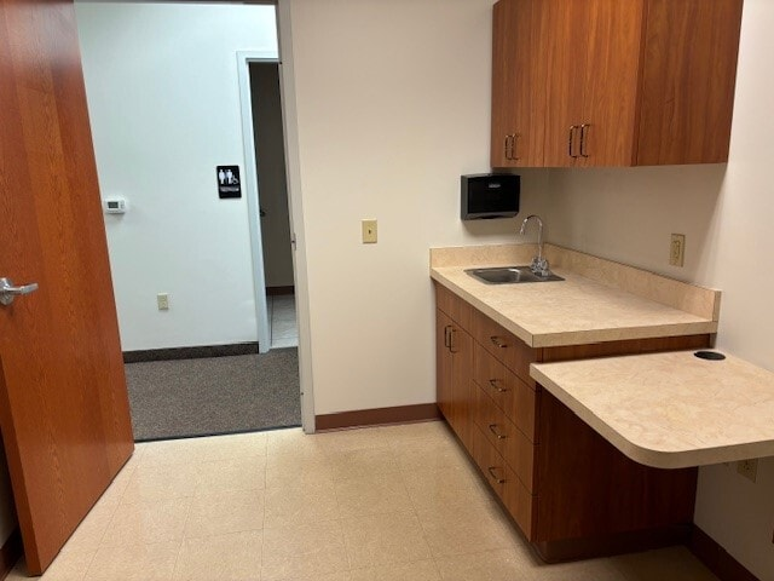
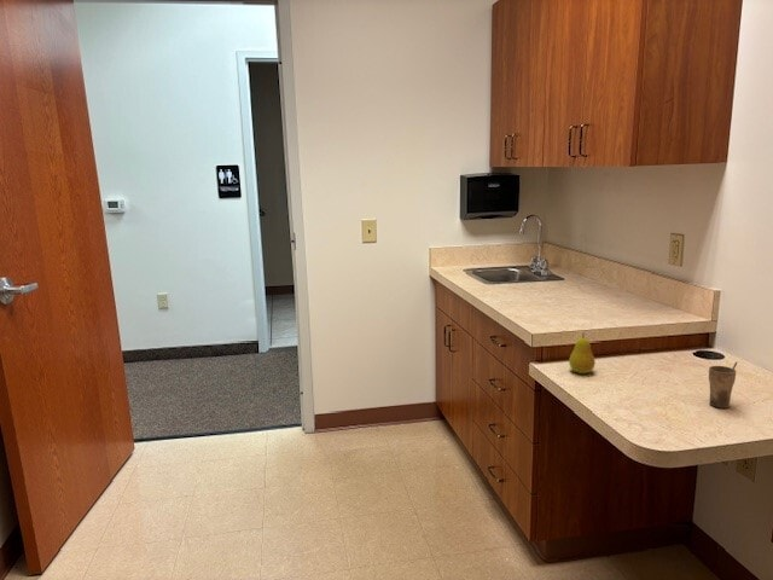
+ cup [708,361,738,408]
+ fruit [568,332,597,375]
